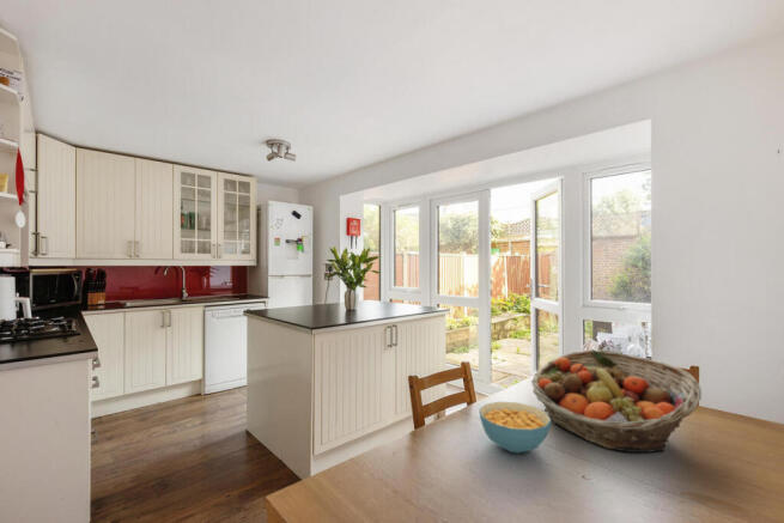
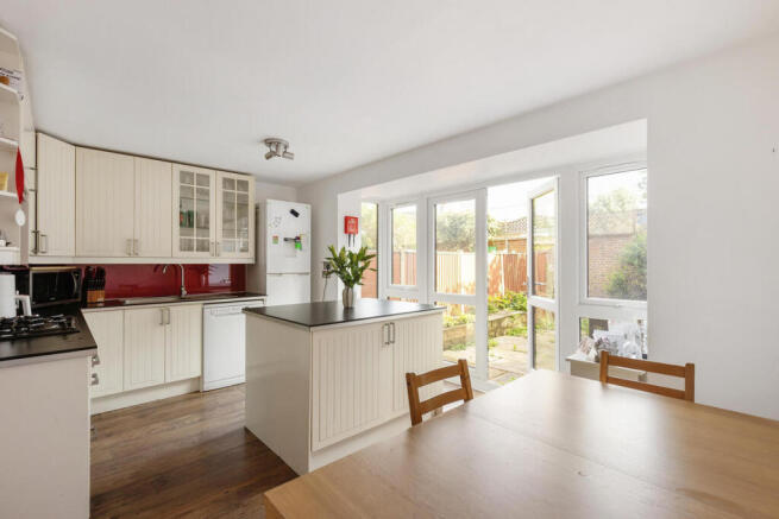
- cereal bowl [478,401,552,455]
- fruit basket [530,349,703,454]
